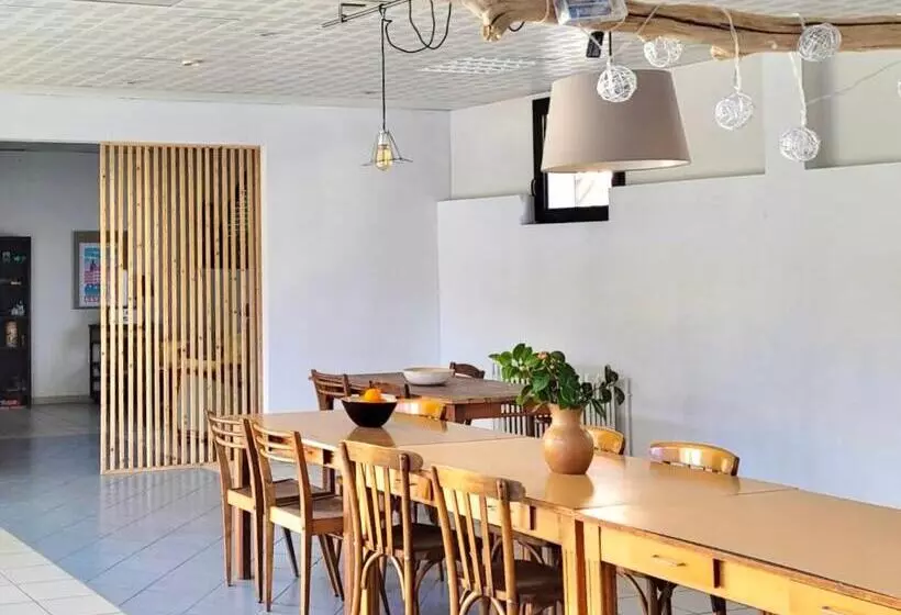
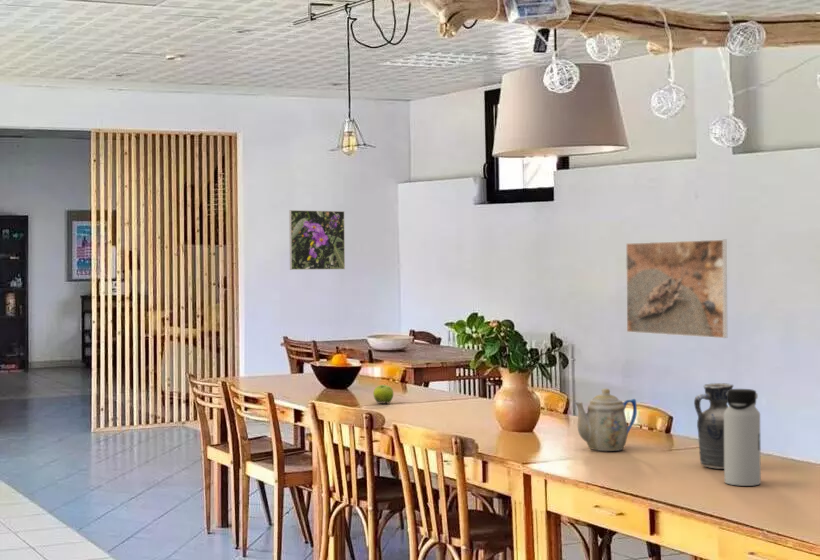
+ fruit [372,384,394,404]
+ ceramic jug [693,382,734,470]
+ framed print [288,209,346,271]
+ teapot [574,387,638,452]
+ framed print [625,239,728,339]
+ water bottle [723,388,762,487]
